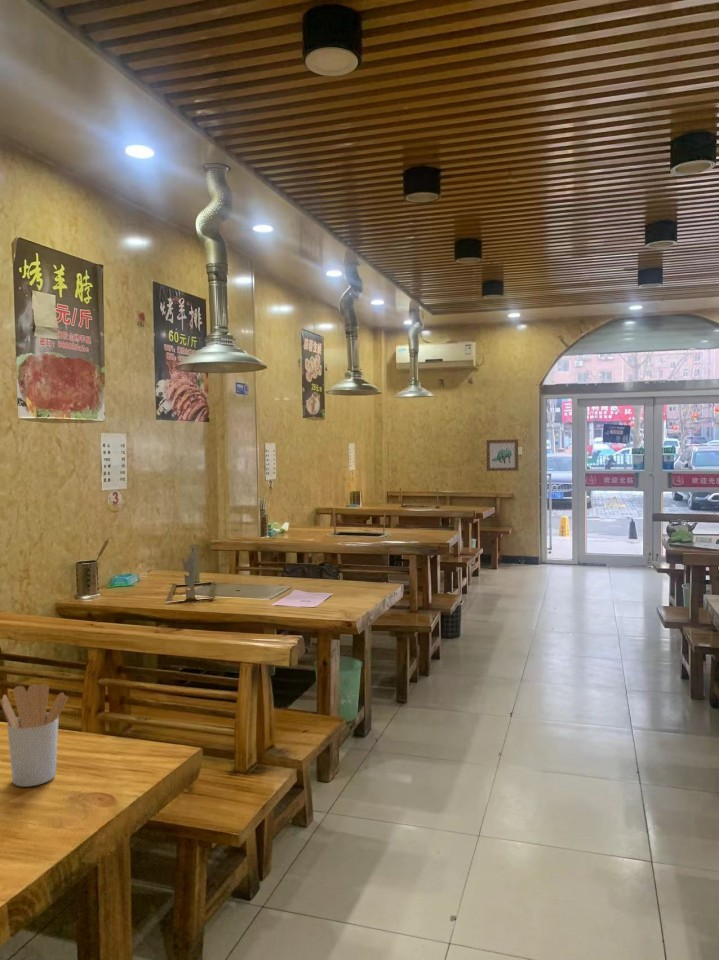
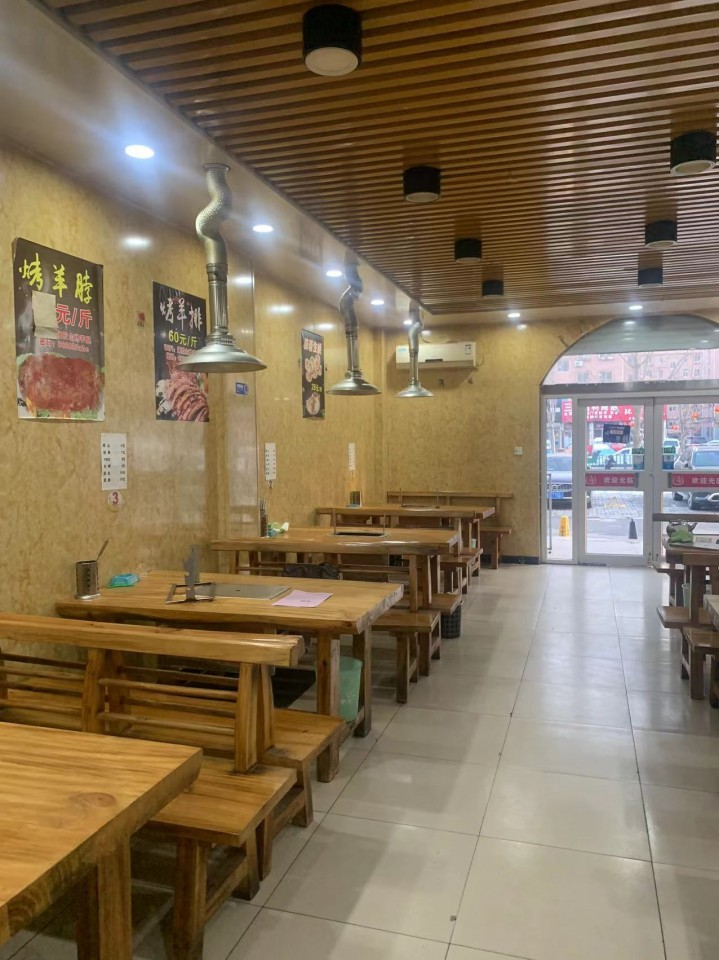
- wall art [485,438,519,472]
- utensil holder [0,682,69,788]
